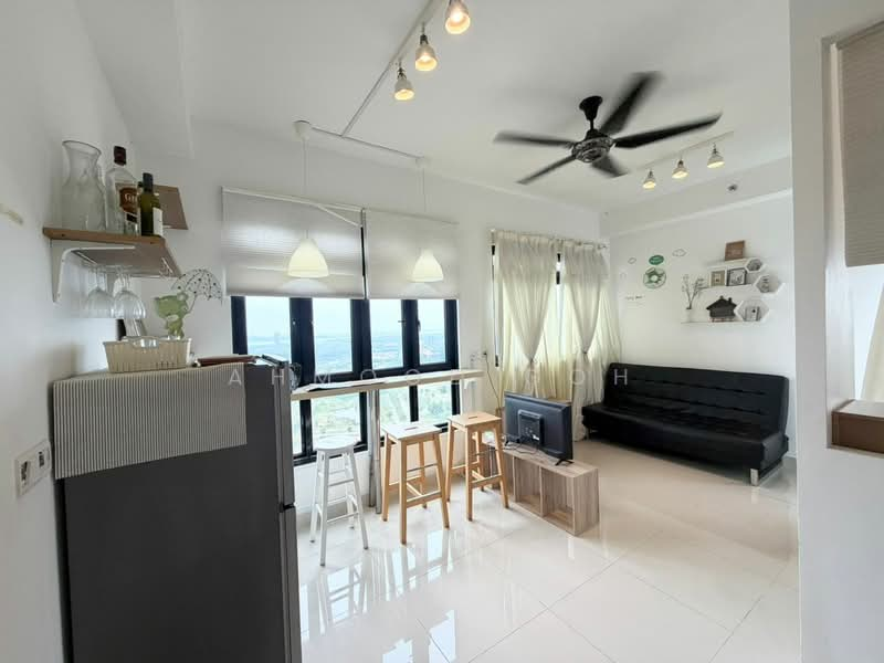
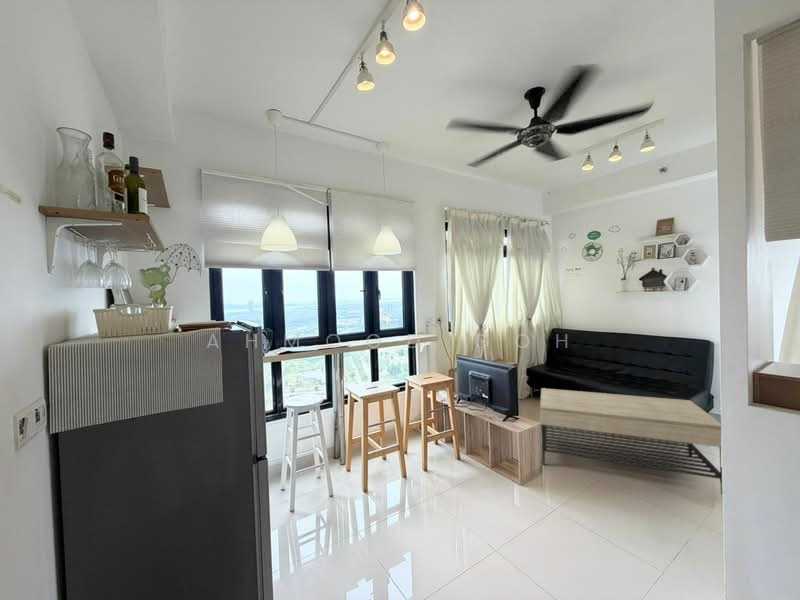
+ coffee table [539,387,723,496]
